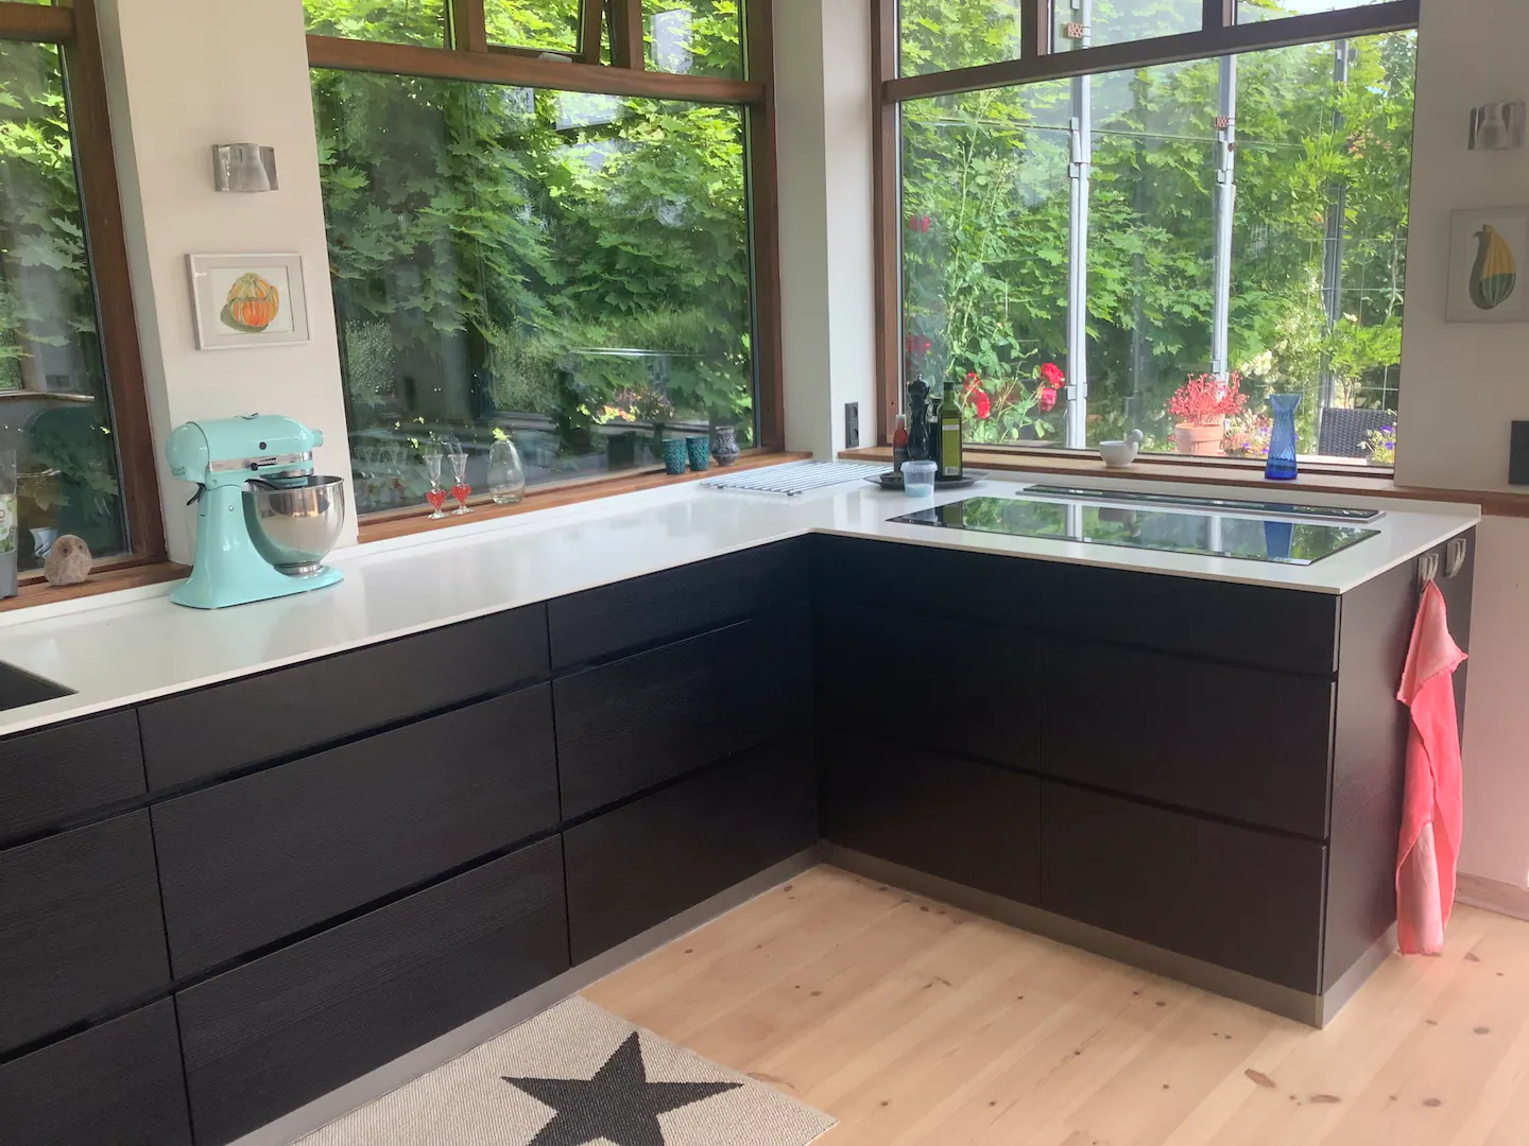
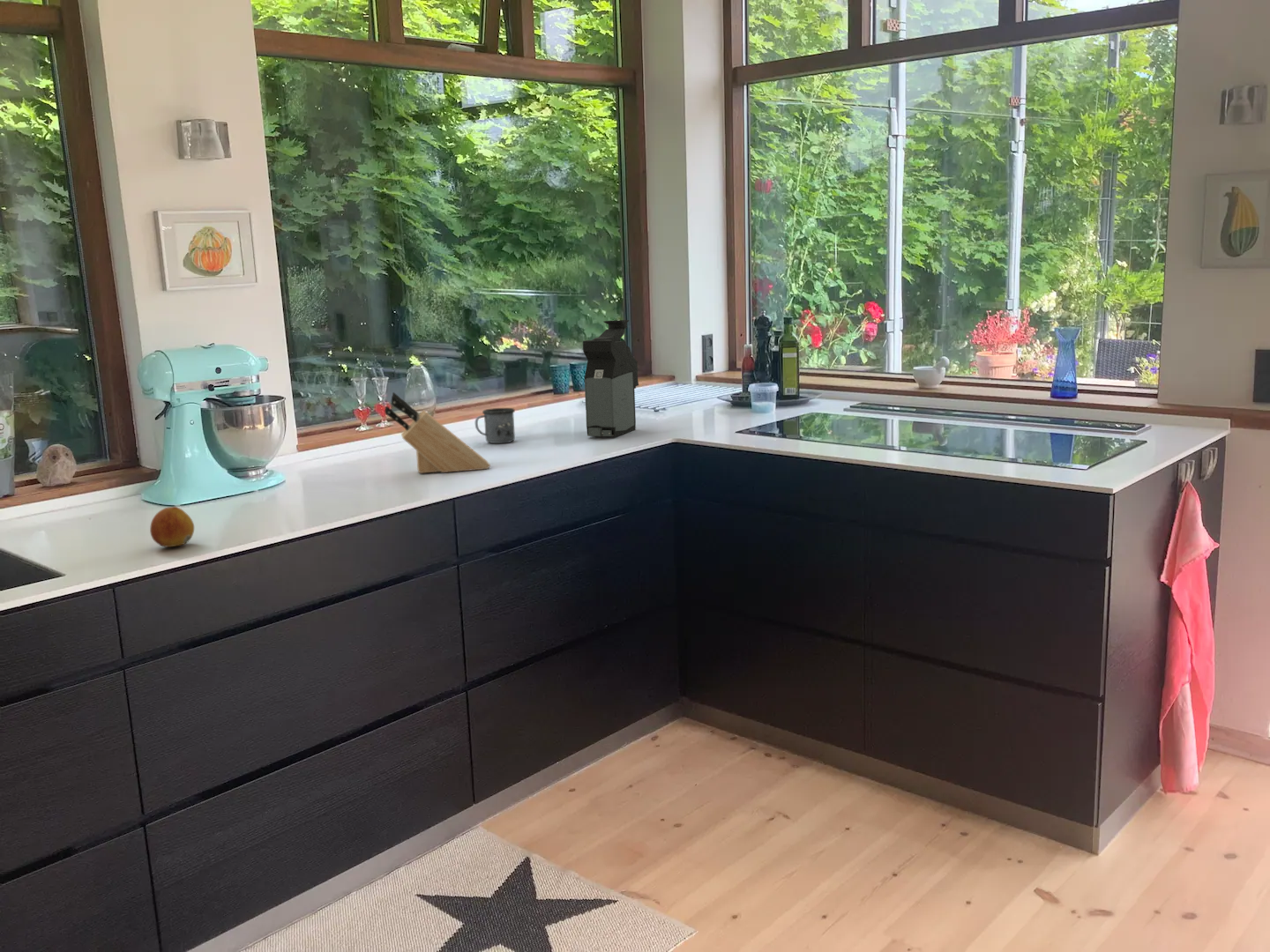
+ fruit [149,506,195,547]
+ knife block [384,391,491,474]
+ coffee maker [582,319,639,437]
+ mug [474,407,516,444]
